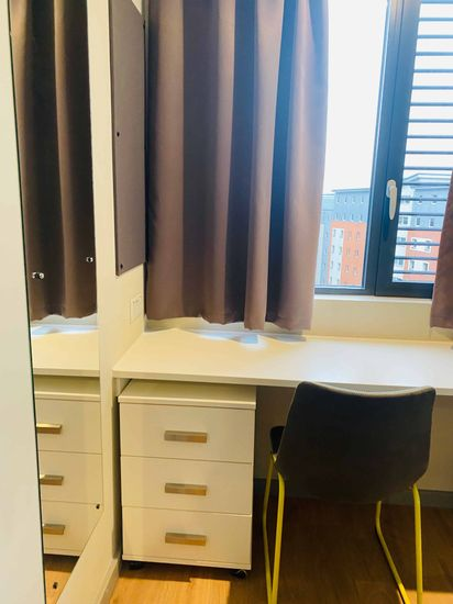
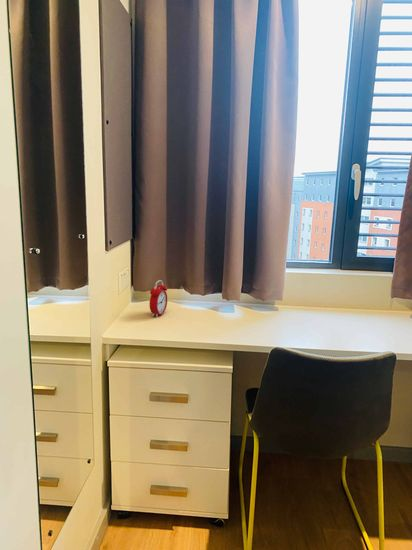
+ alarm clock [149,279,168,318]
